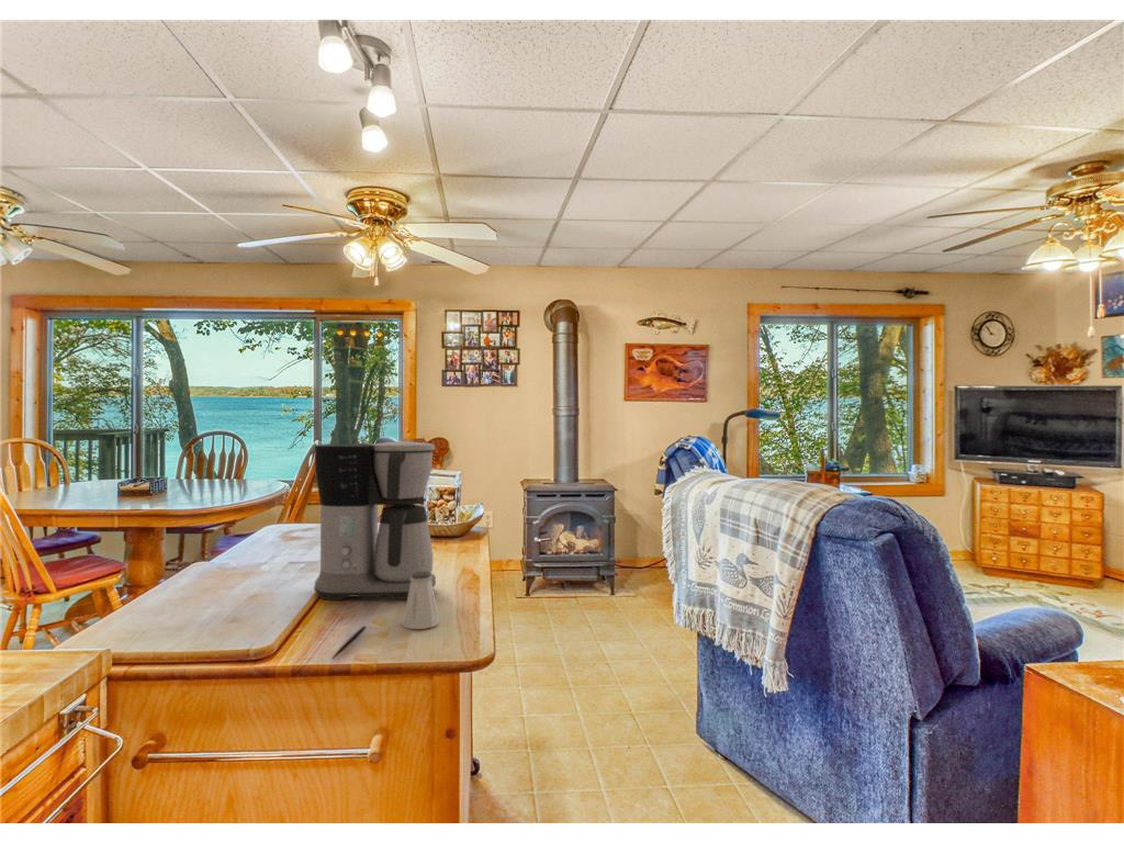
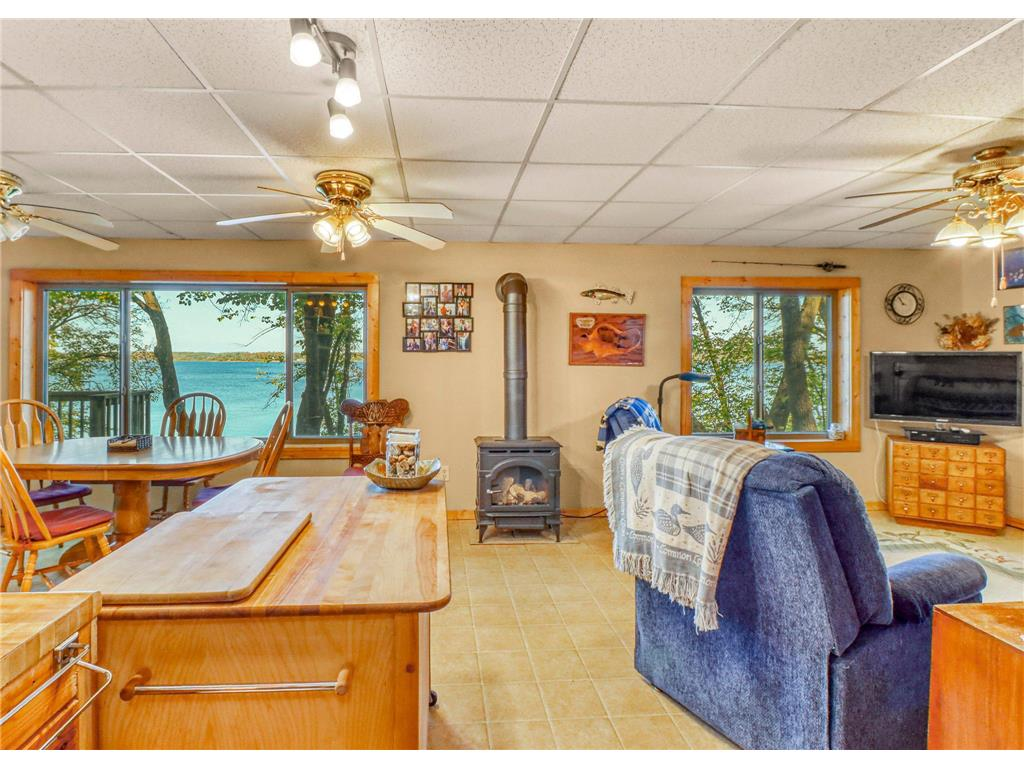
- pen [330,625,368,661]
- coffee maker [313,440,437,602]
- saltshaker [401,571,440,630]
